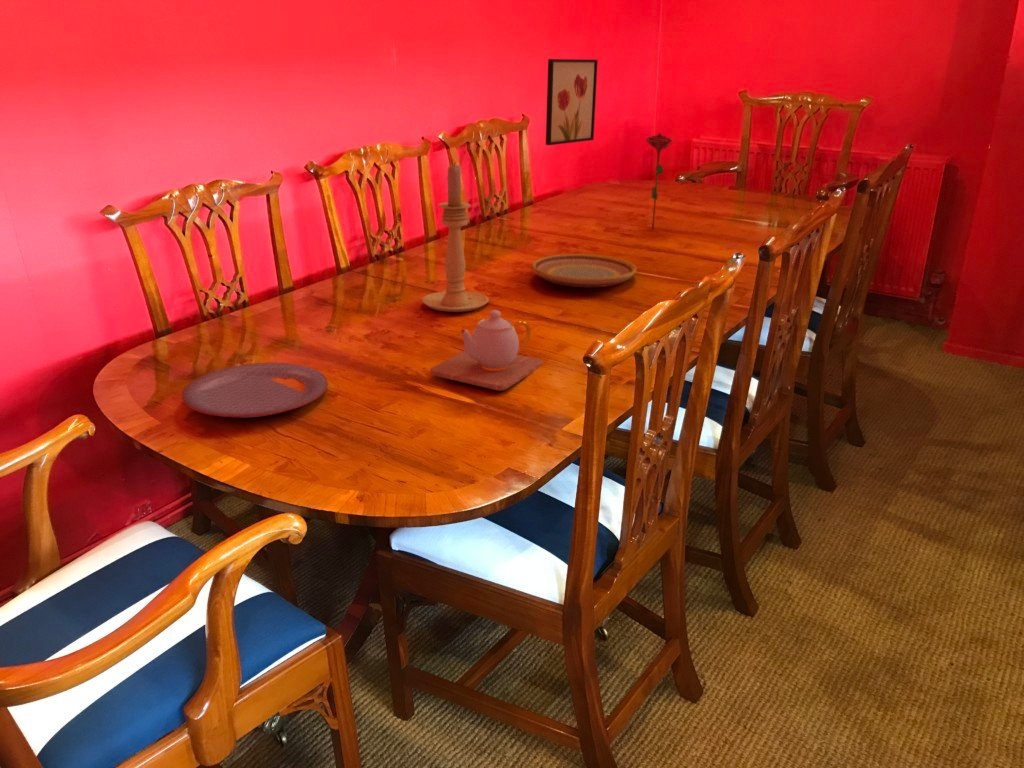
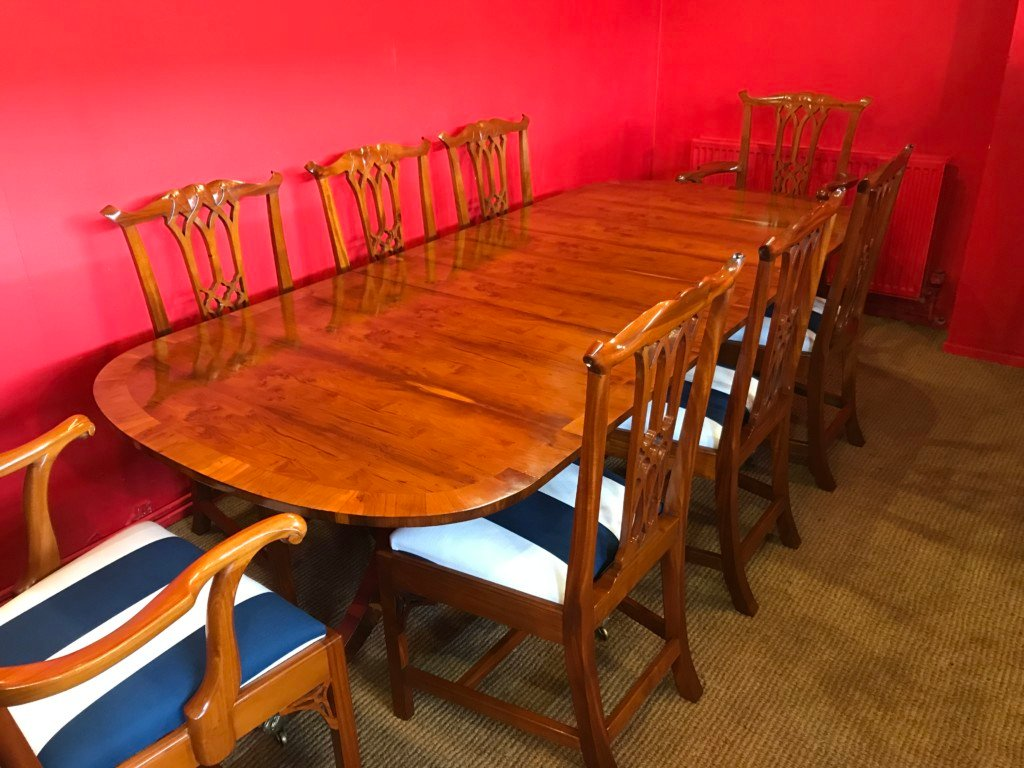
- candle holder [421,162,490,313]
- wall art [545,58,599,146]
- teapot [430,309,544,391]
- plate [531,253,637,288]
- plate [181,362,329,418]
- flower [641,132,676,231]
